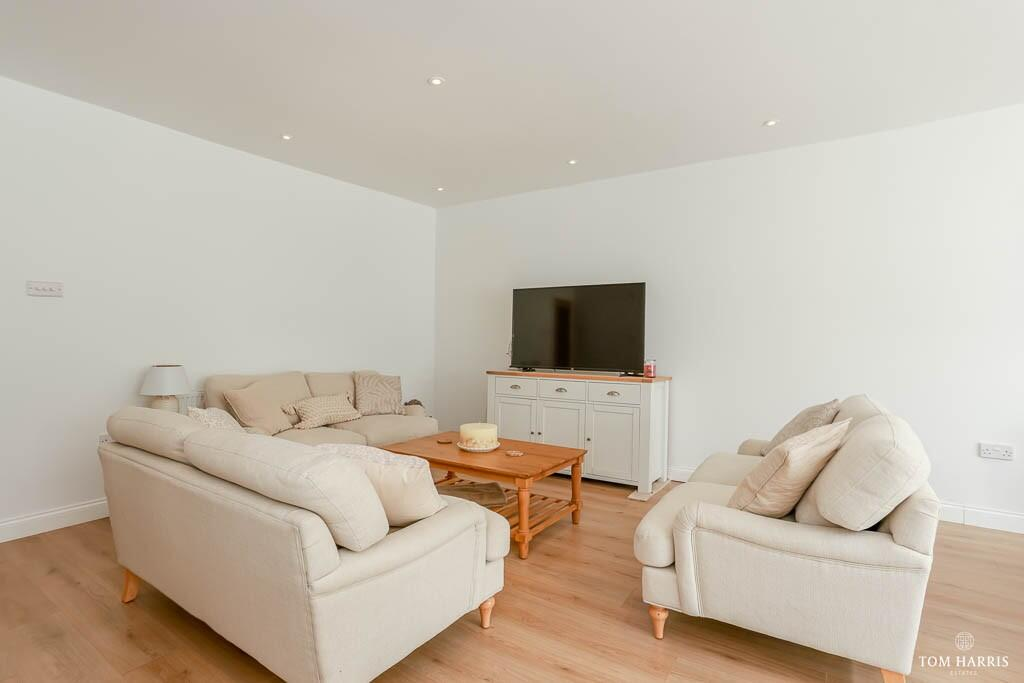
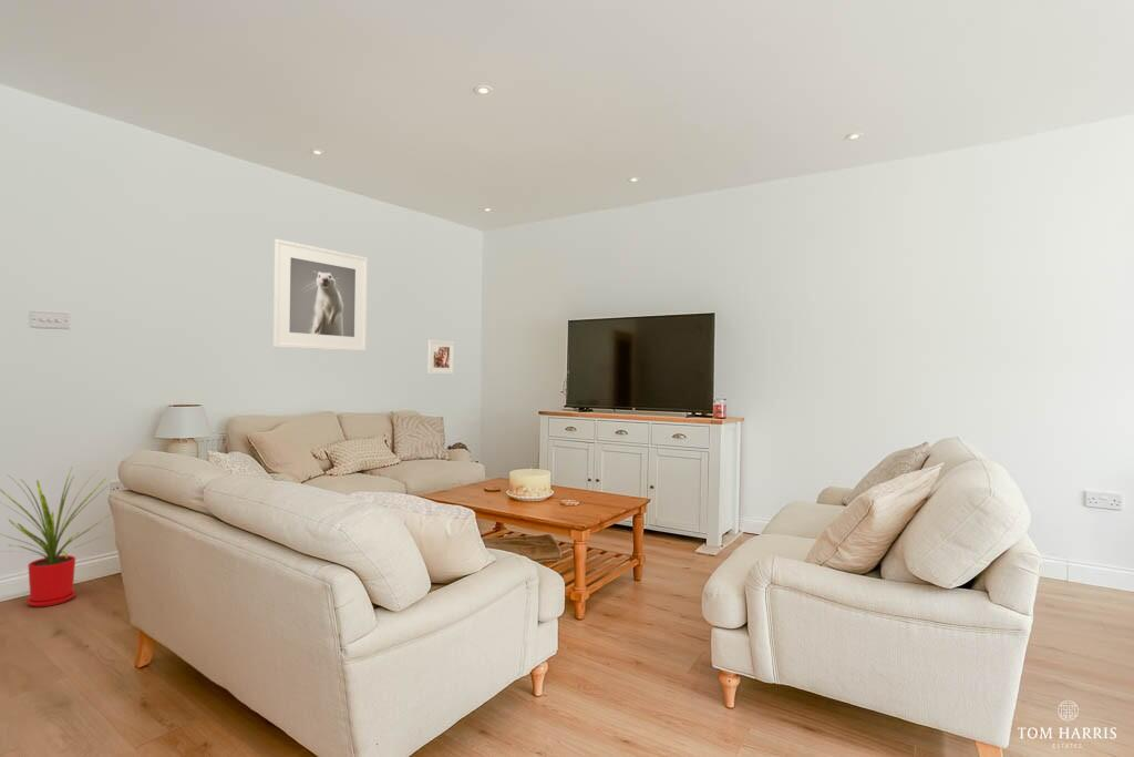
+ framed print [272,238,369,352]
+ house plant [0,467,116,607]
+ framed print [426,339,455,375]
